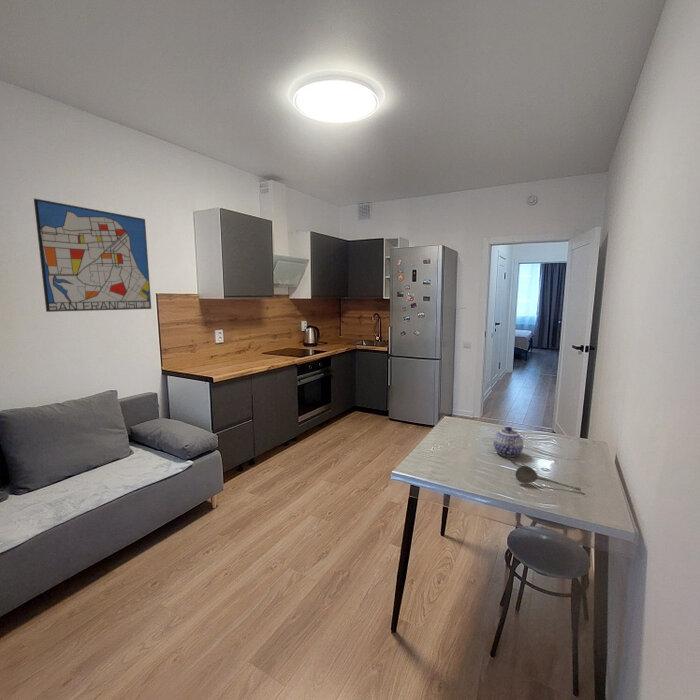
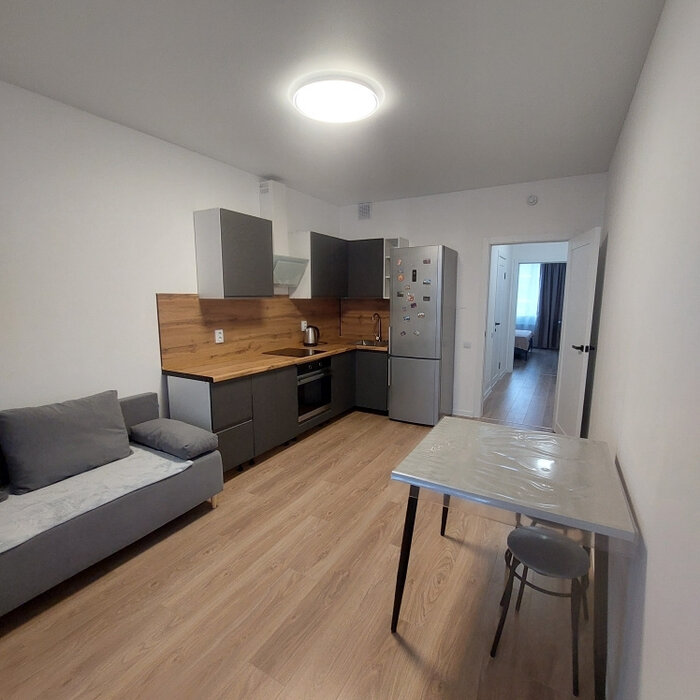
- teapot [492,426,524,458]
- wall art [33,198,152,313]
- soupspoon [514,465,582,493]
